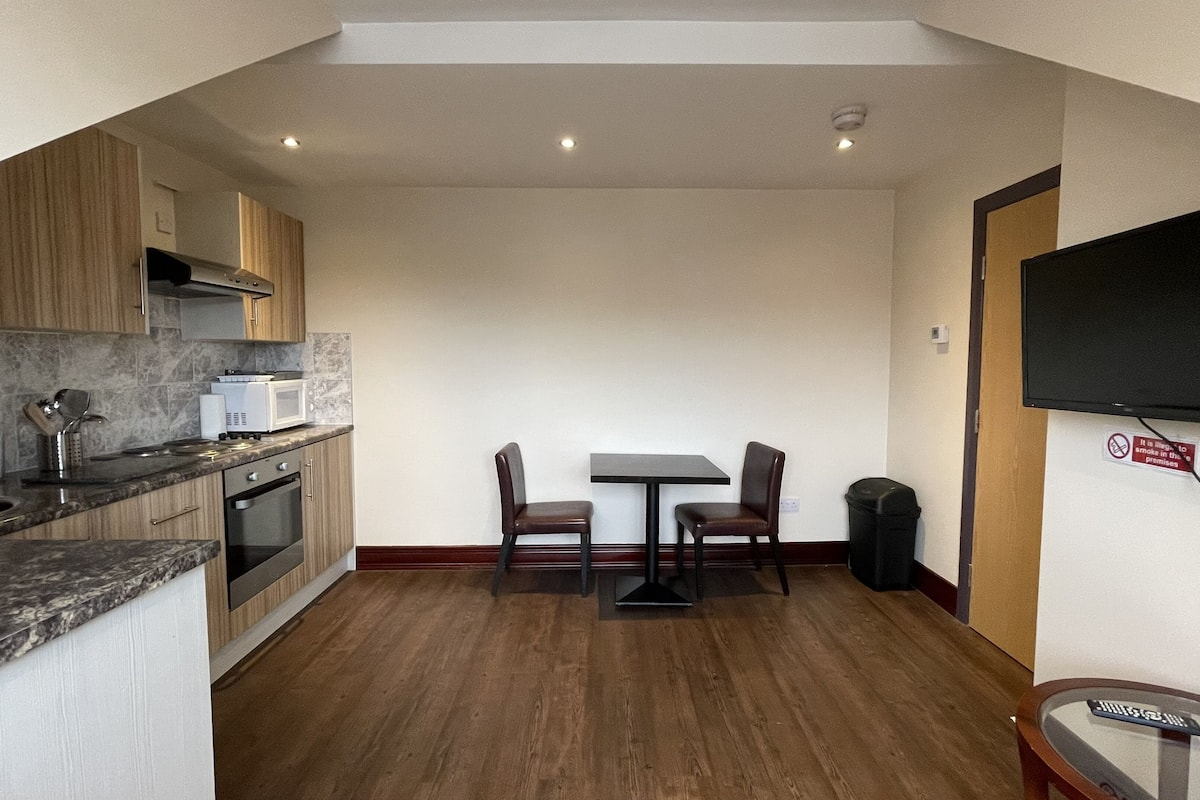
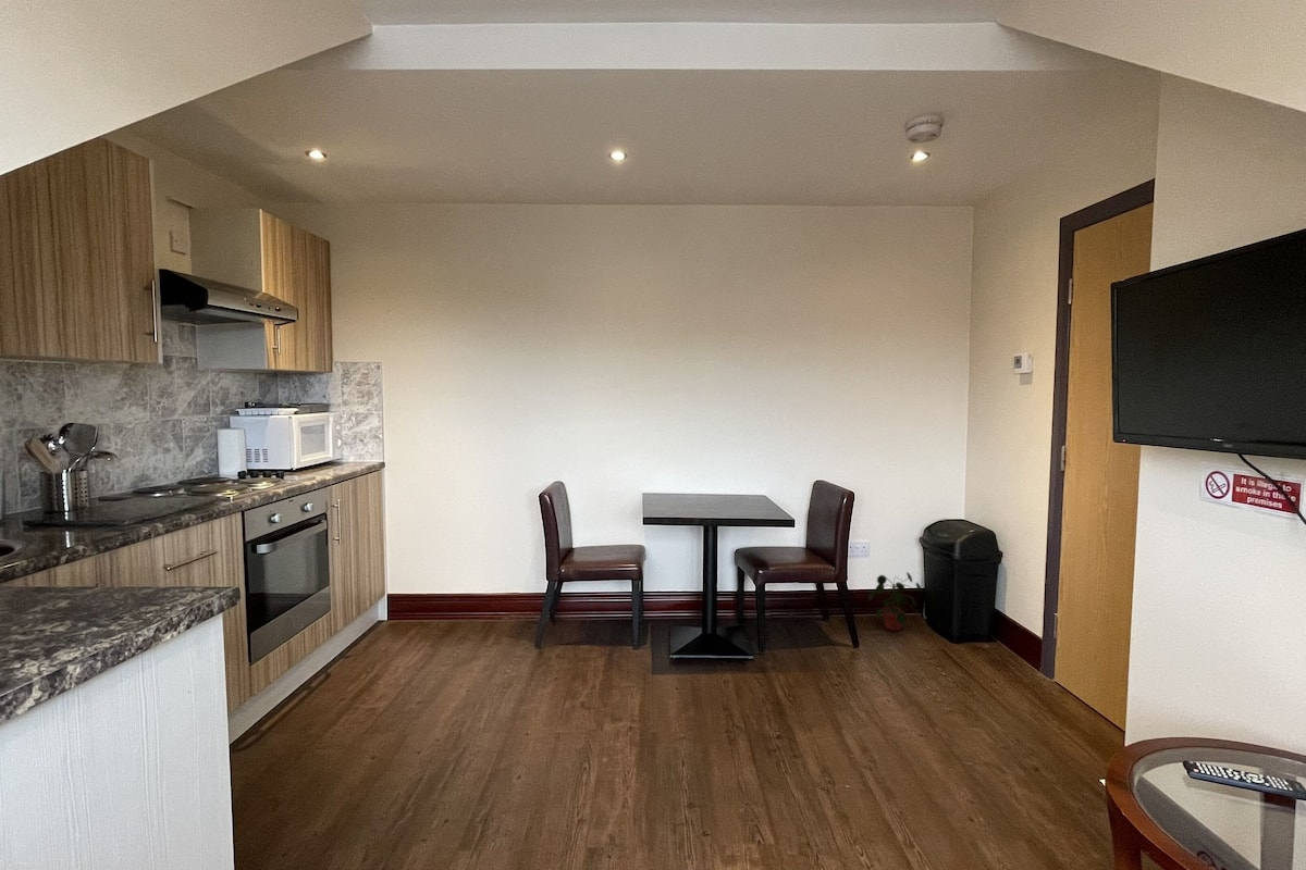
+ potted plant [867,571,923,632]
